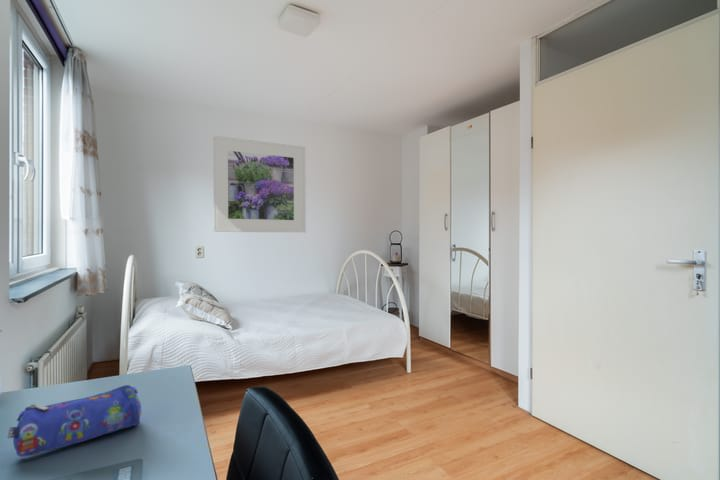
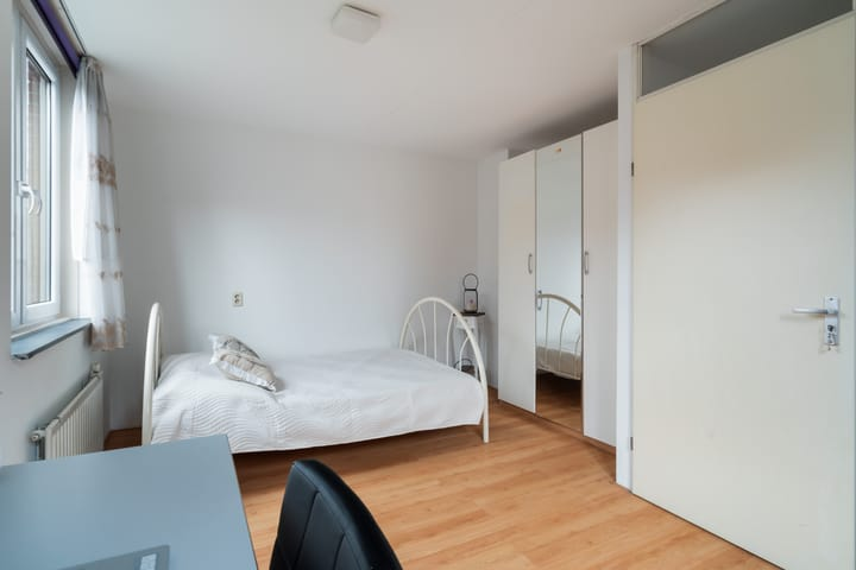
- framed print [212,135,307,233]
- pencil case [7,384,142,458]
